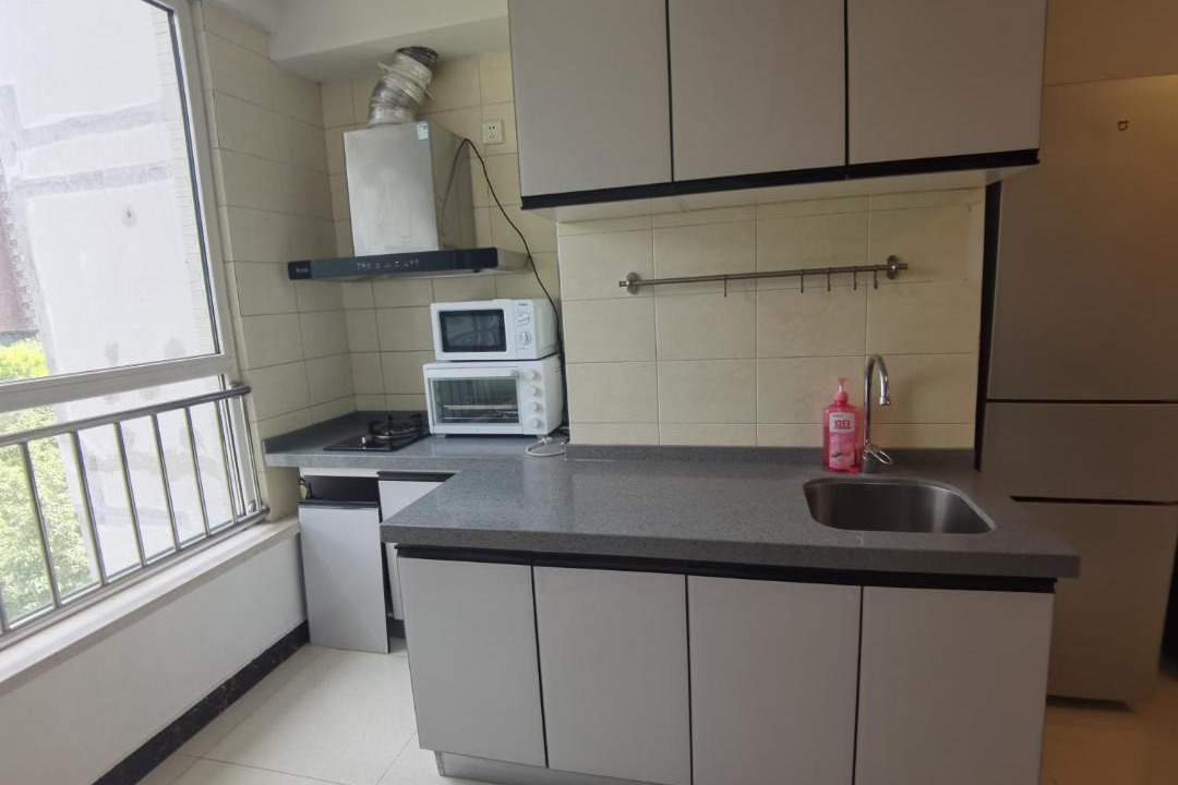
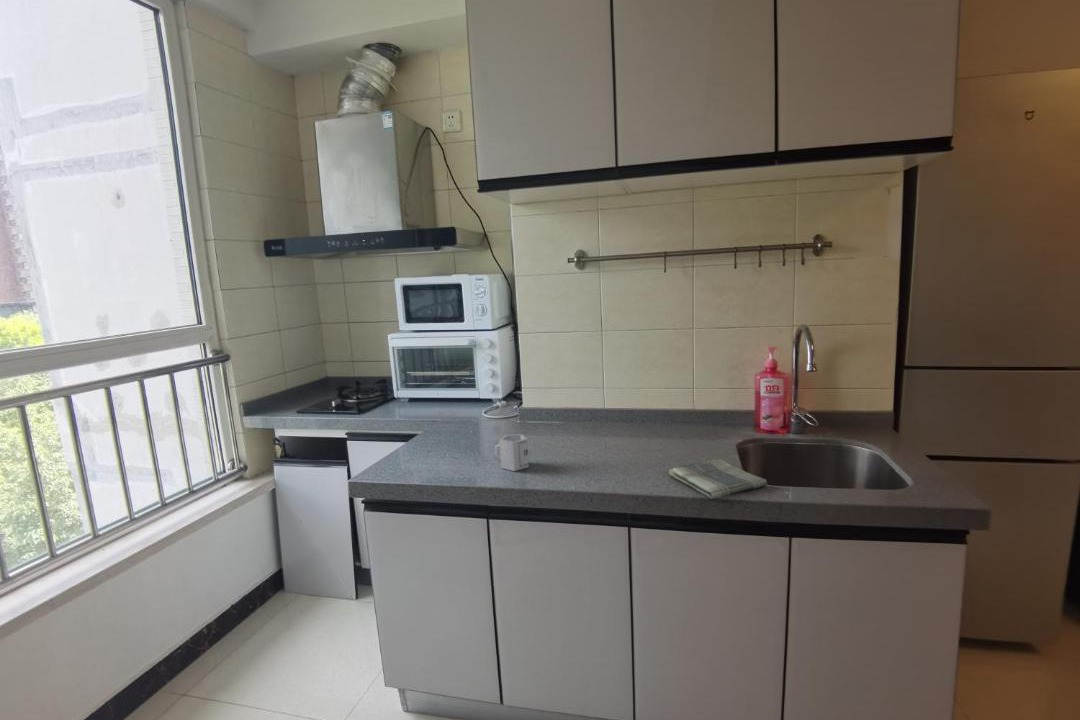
+ dish towel [667,458,768,500]
+ cup [494,433,530,472]
